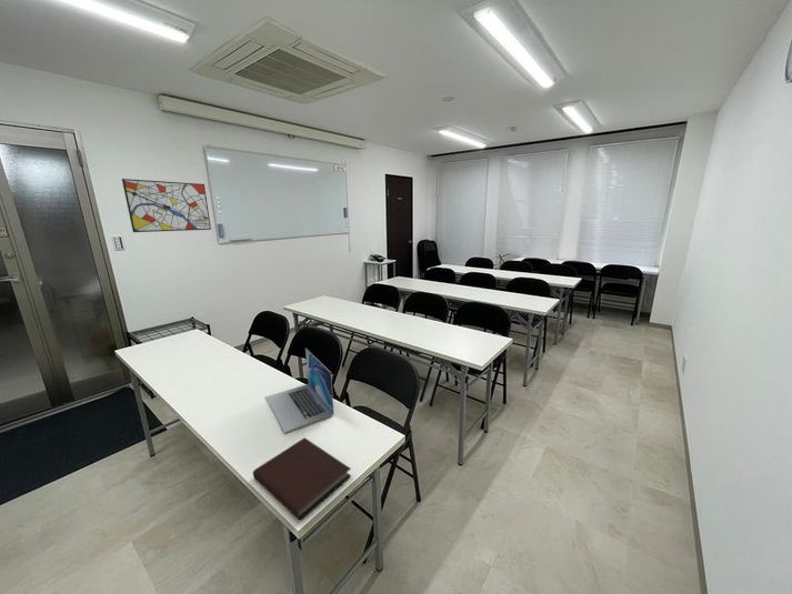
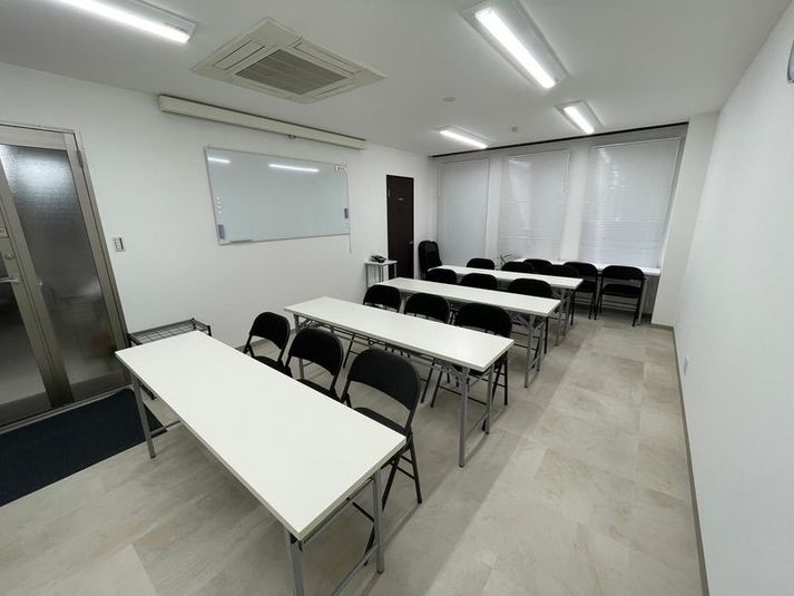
- laptop [264,348,335,434]
- notebook [252,436,352,522]
- wall art [121,178,212,233]
